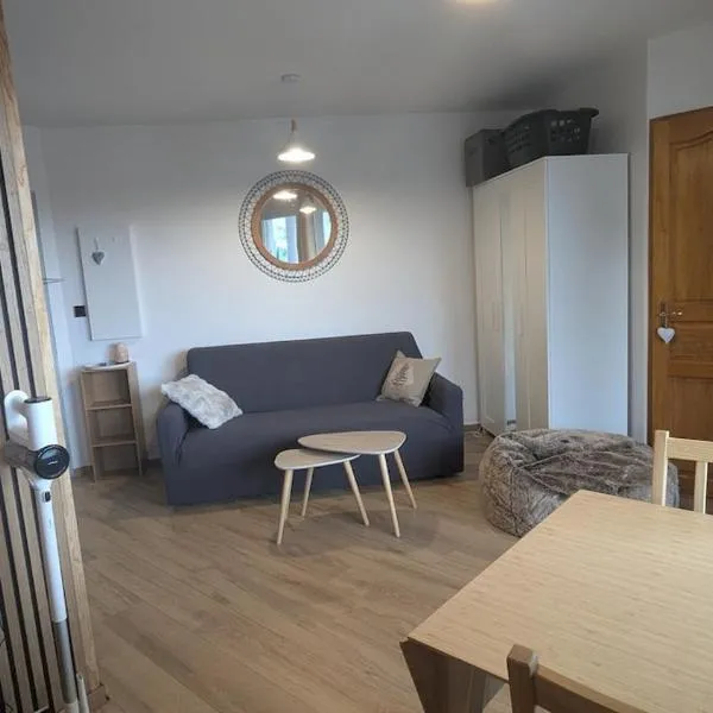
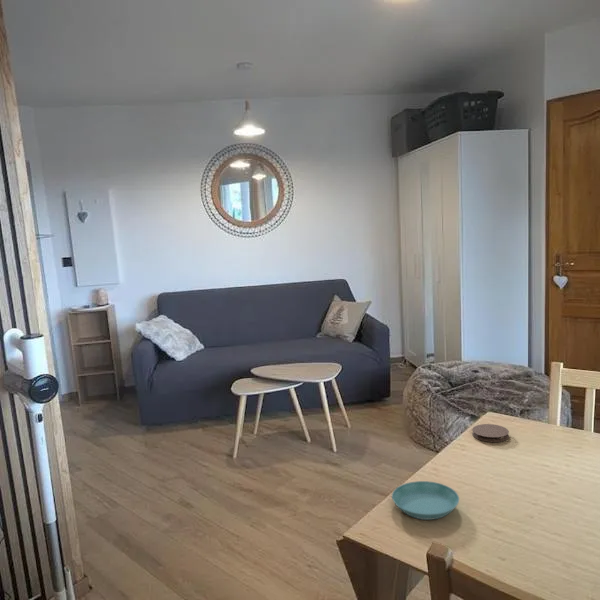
+ coaster [471,423,510,443]
+ saucer [391,480,460,521]
